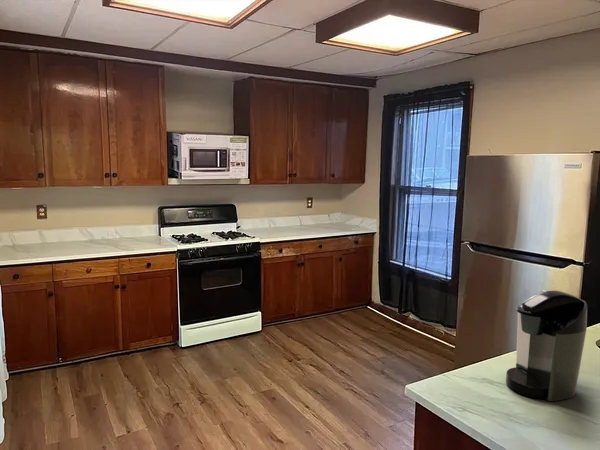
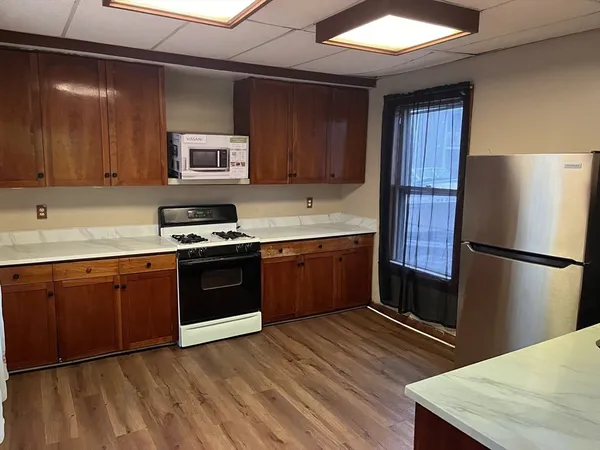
- coffee maker [505,289,588,402]
